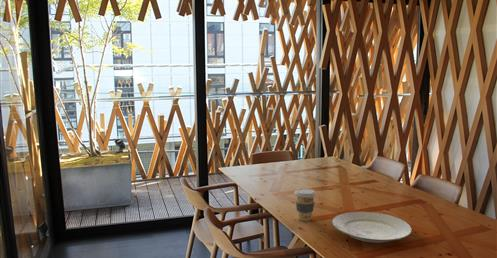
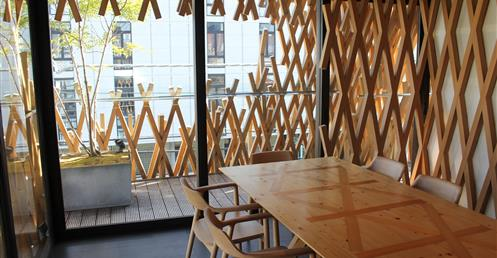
- plate [331,211,413,244]
- coffee cup [293,188,317,222]
